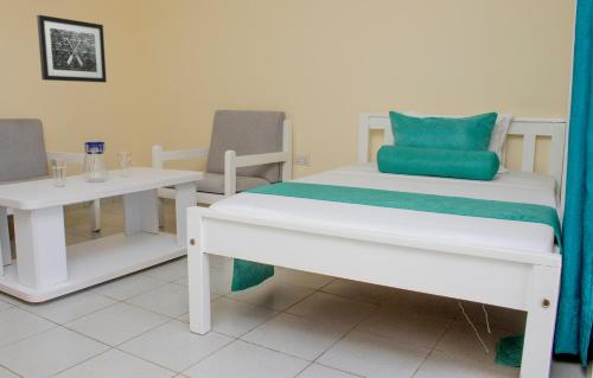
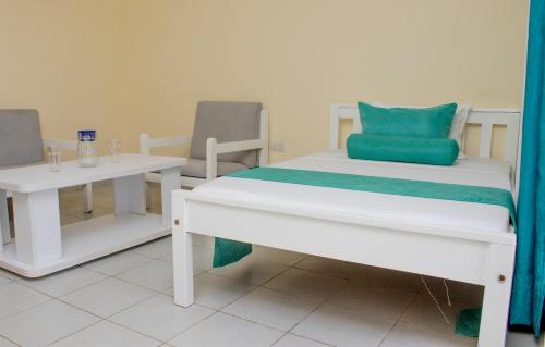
- wall art [36,14,108,83]
